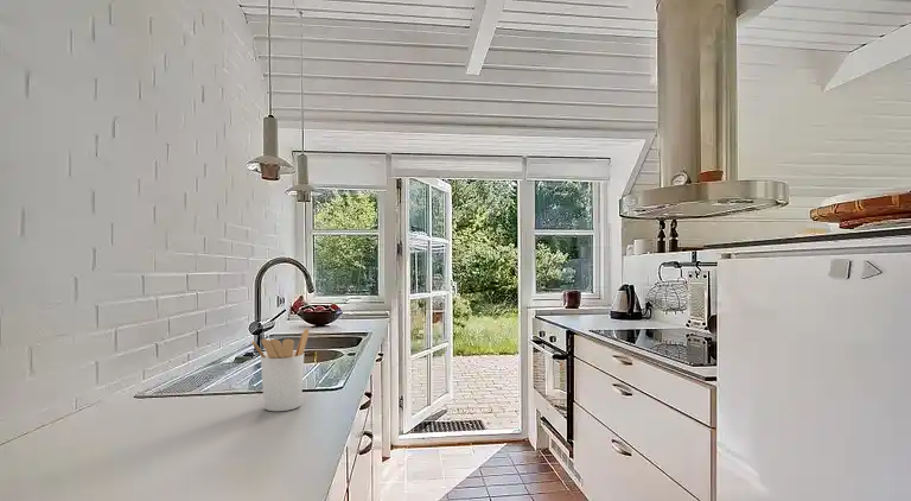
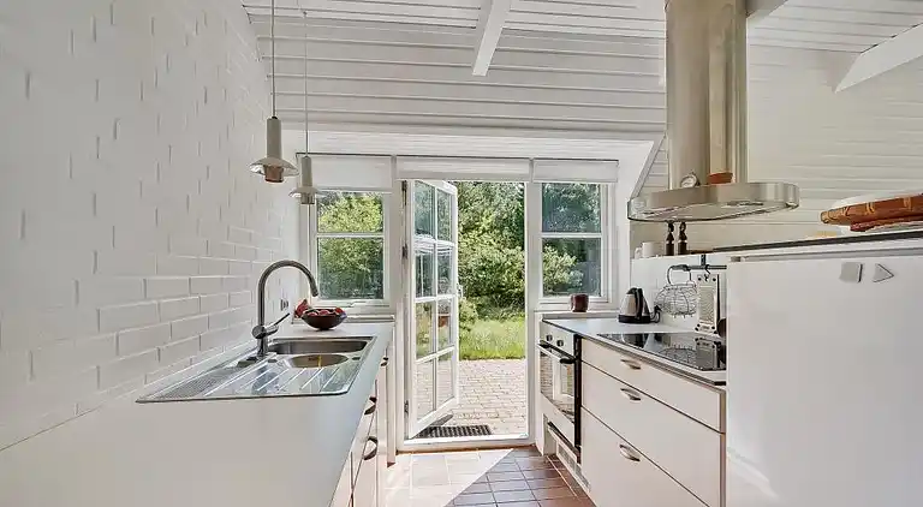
- utensil holder [250,328,310,412]
